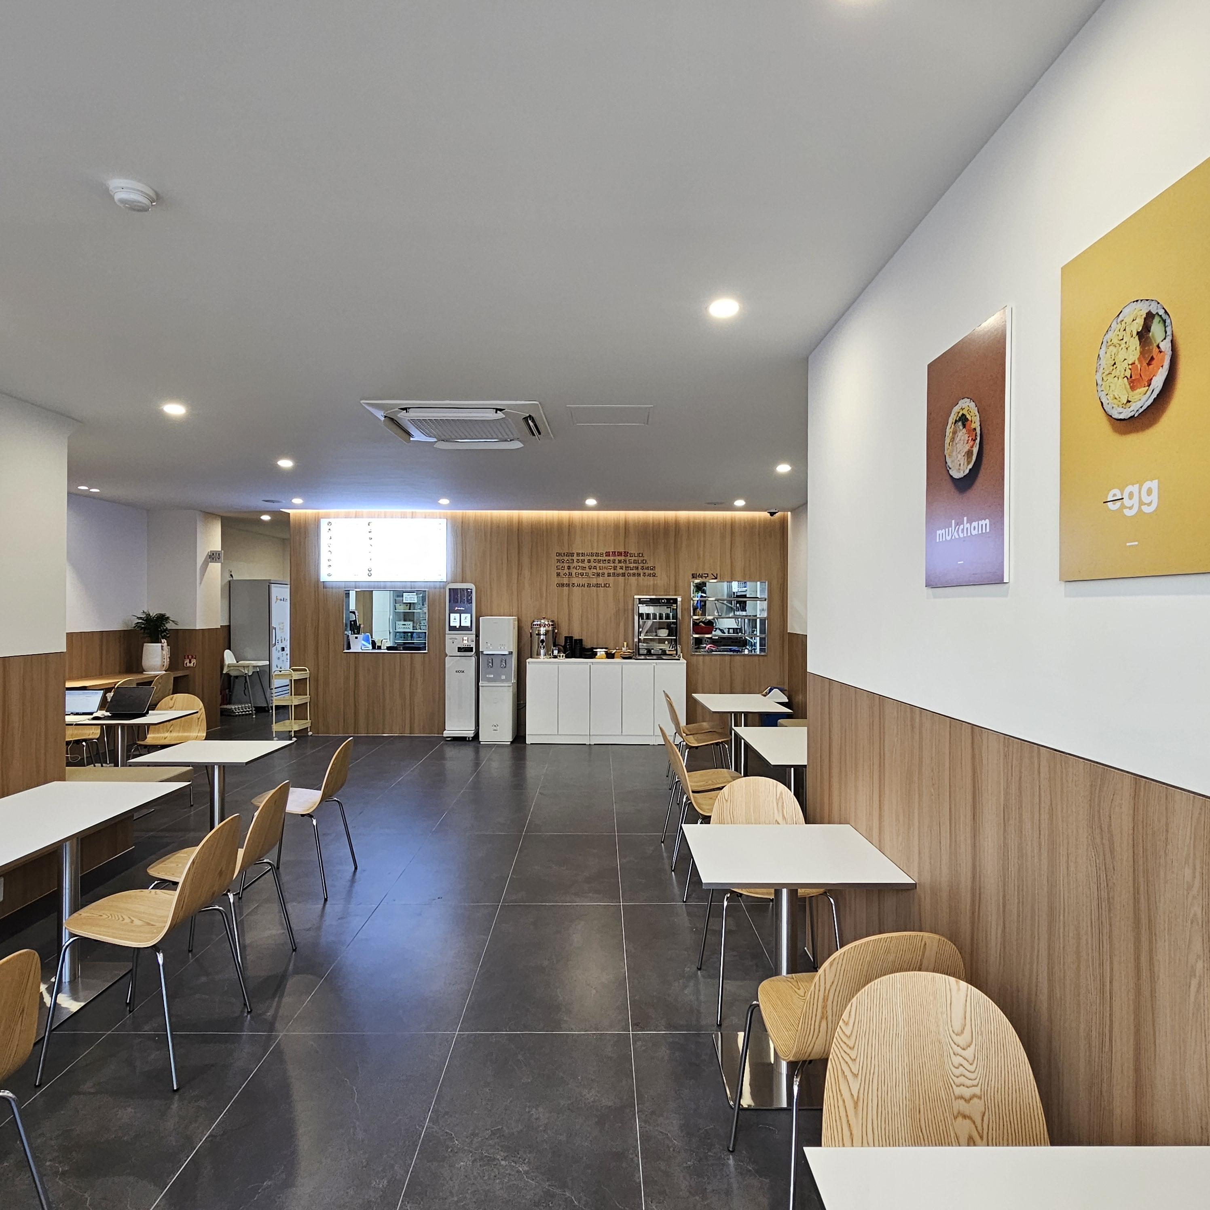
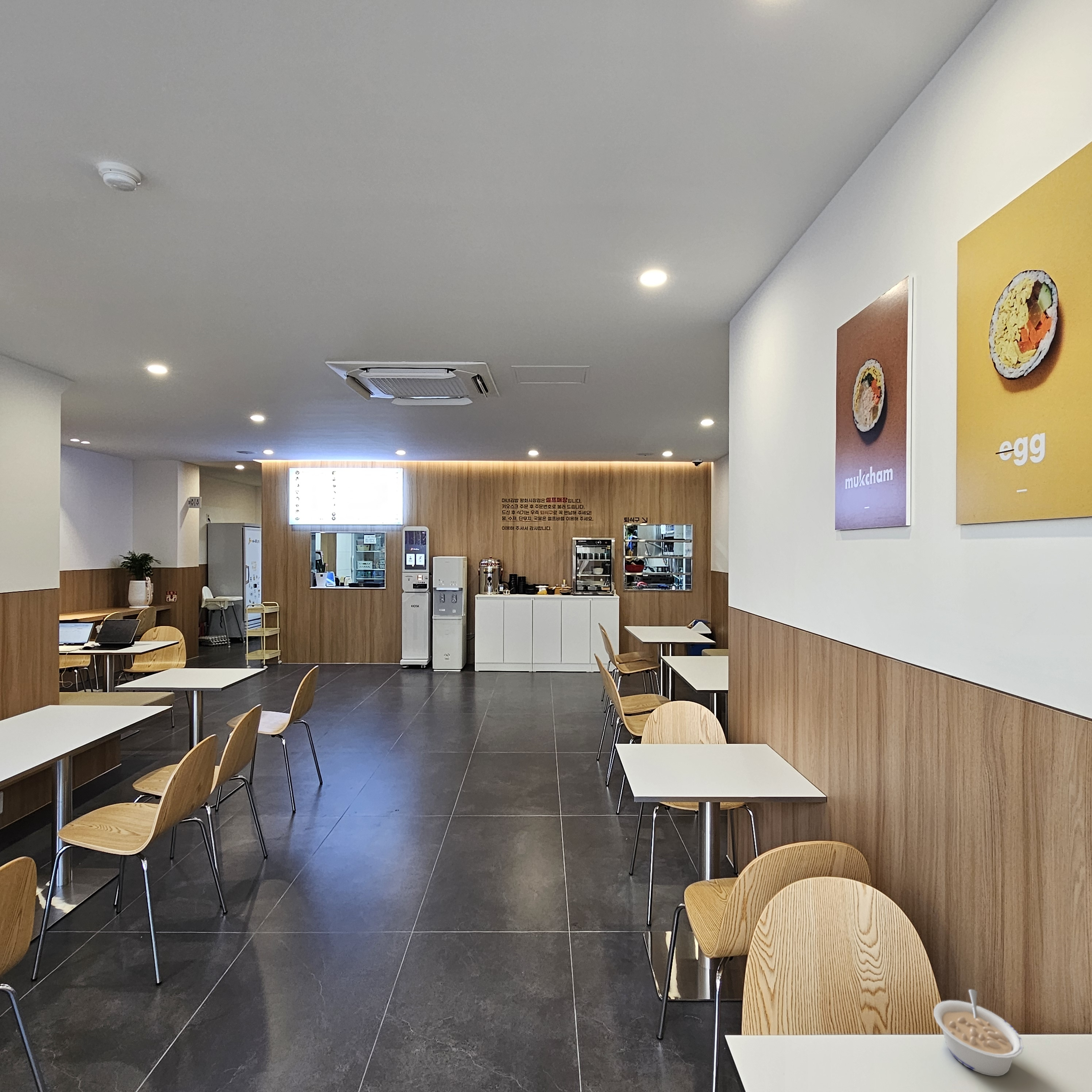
+ legume [933,989,1024,1077]
